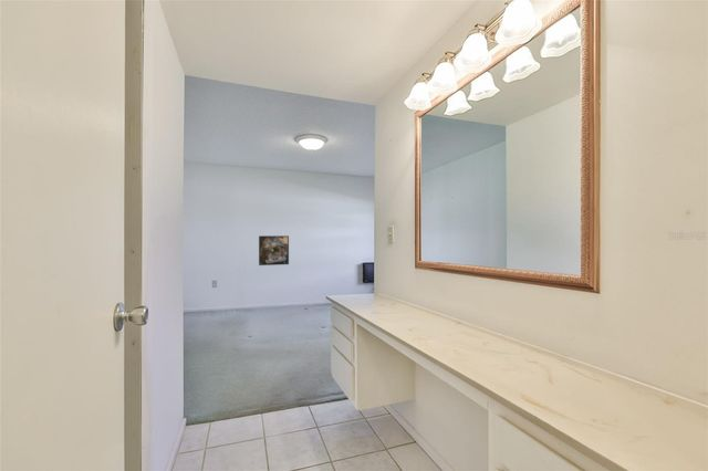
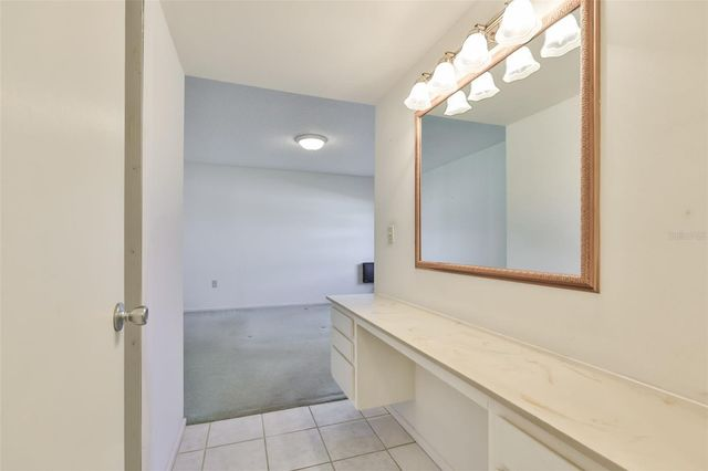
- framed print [258,234,290,266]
